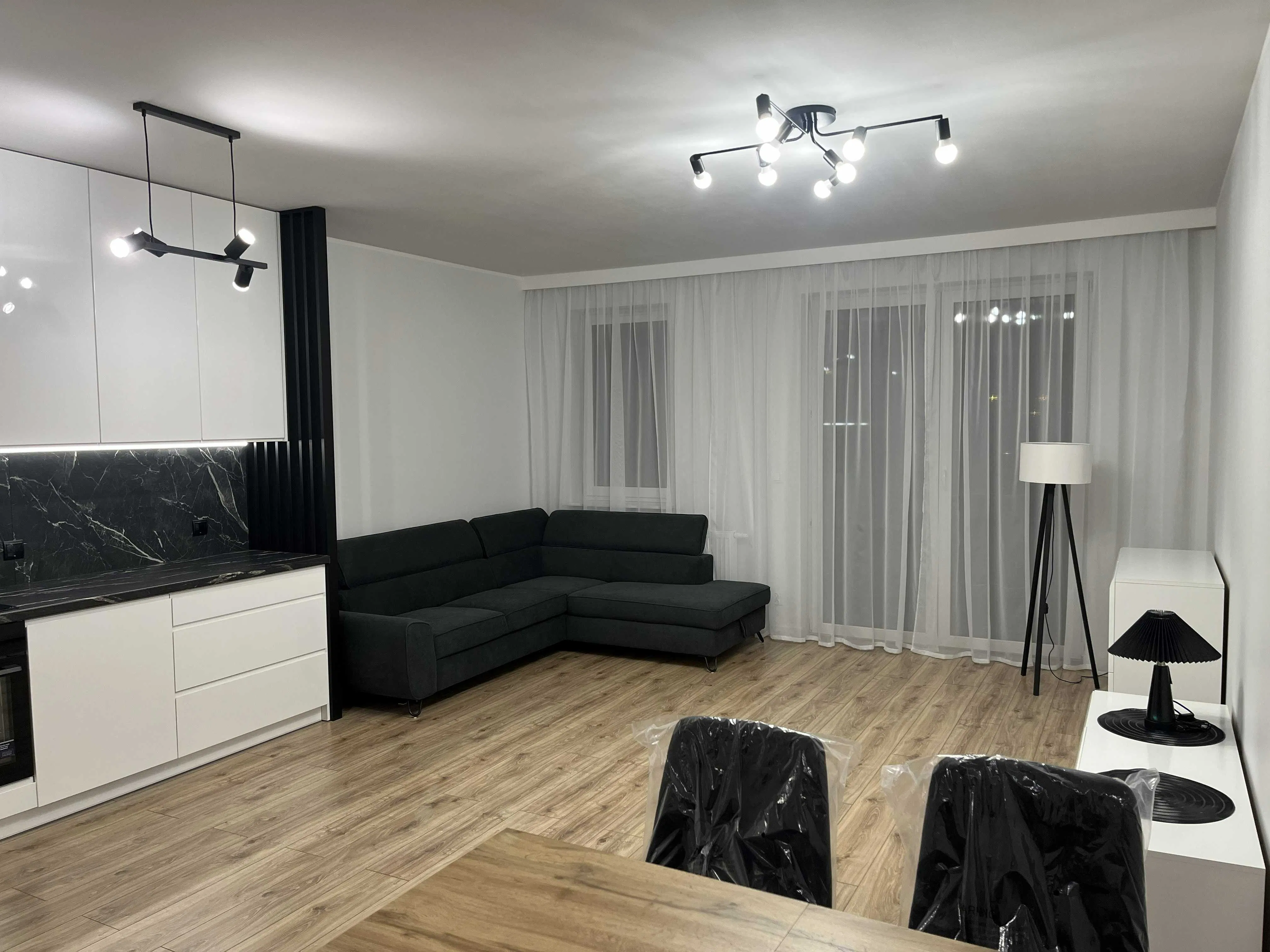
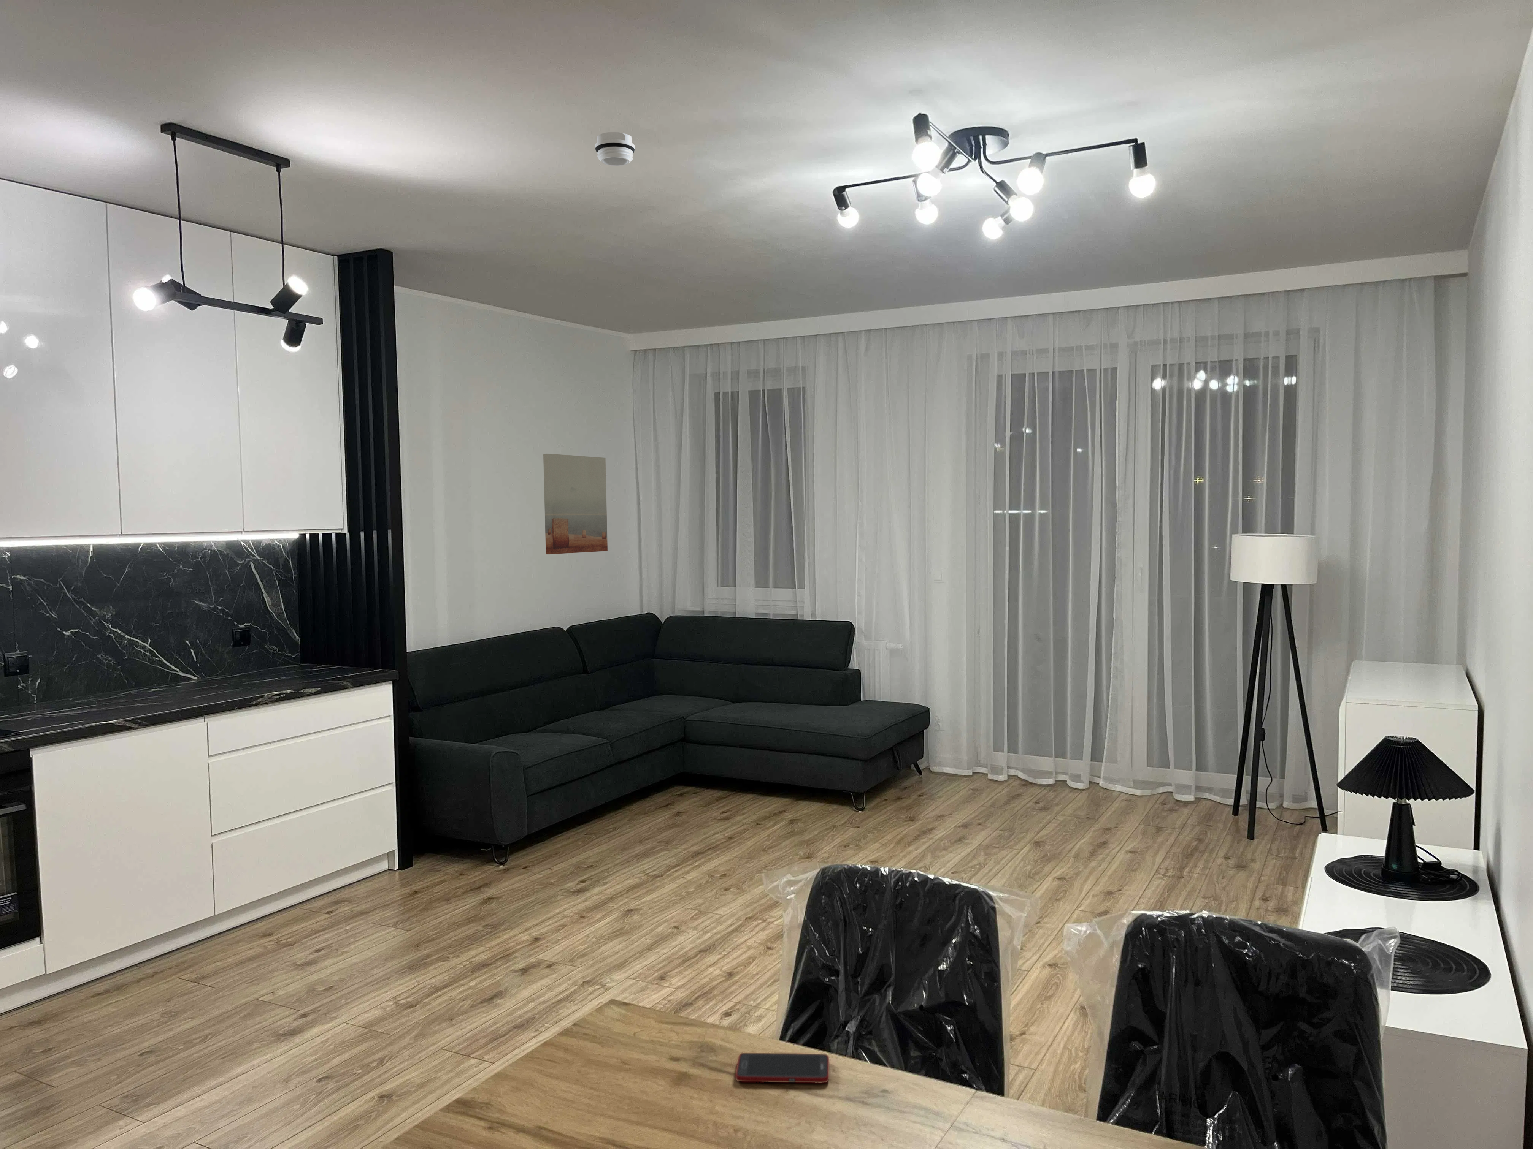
+ cell phone [735,1052,829,1084]
+ wall art [543,454,608,555]
+ smoke detector [595,132,635,167]
